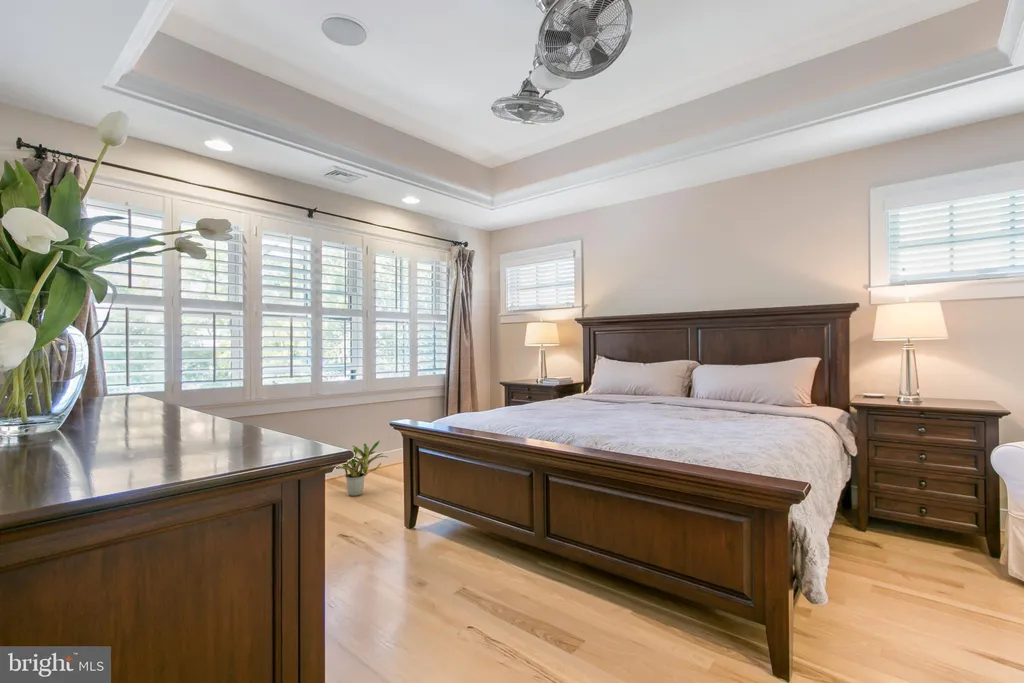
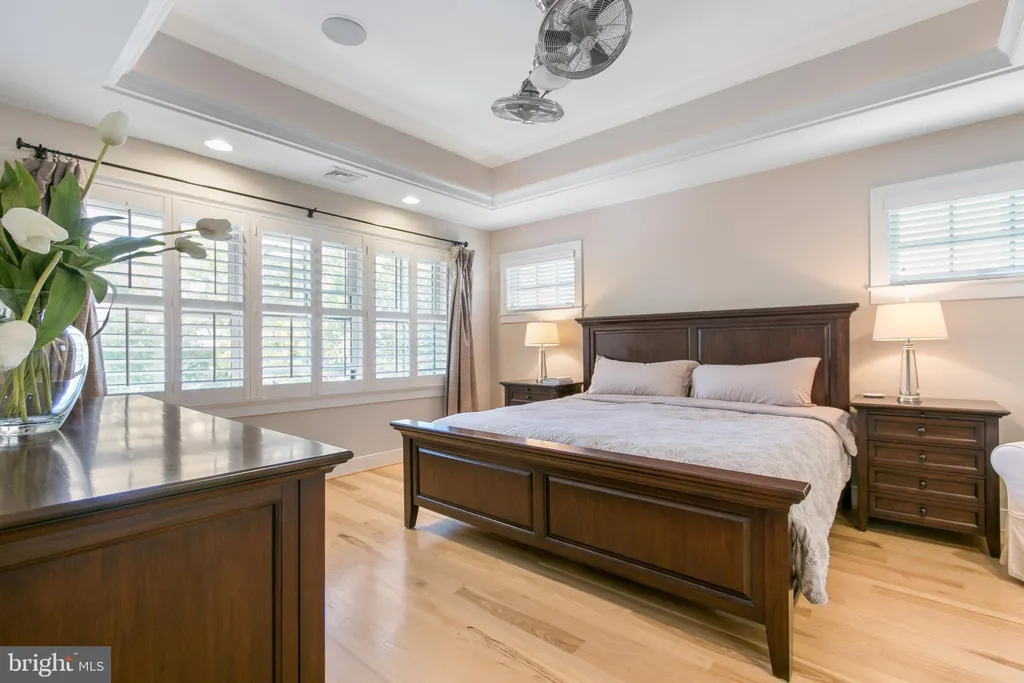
- potted plant [335,440,388,497]
